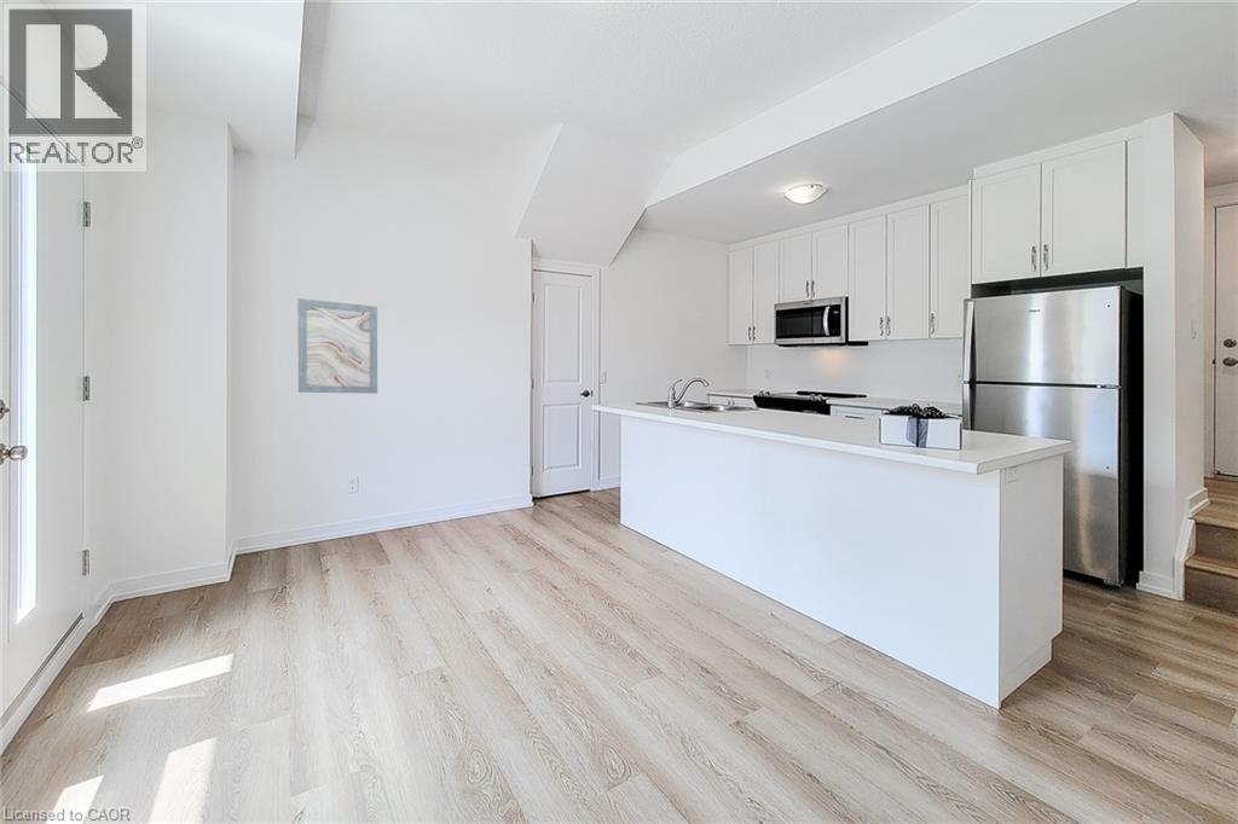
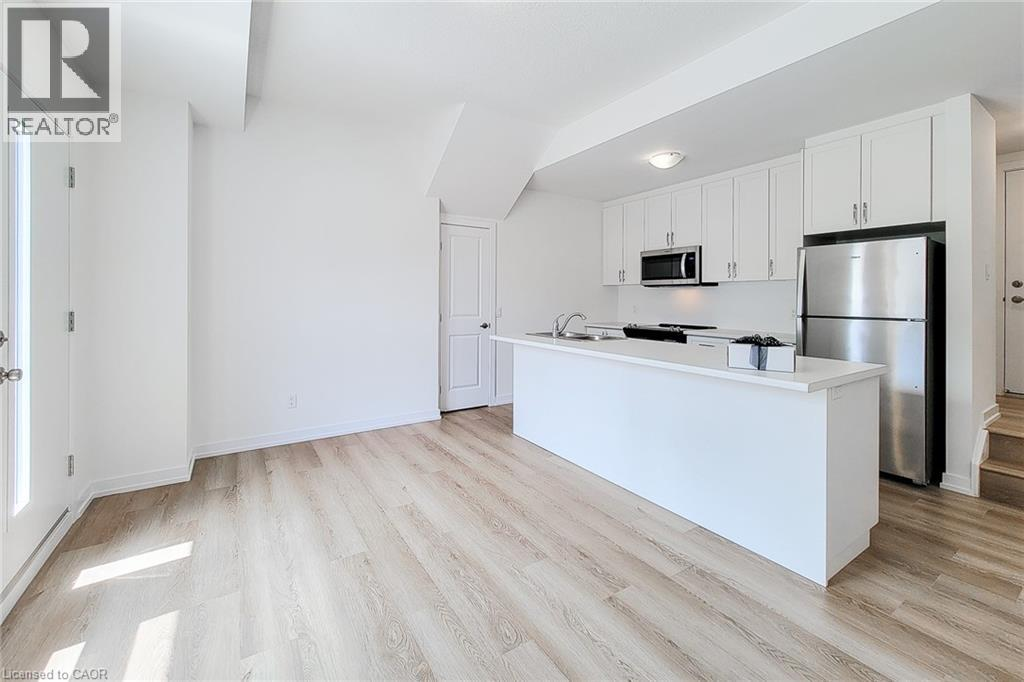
- wall art [296,297,378,395]
